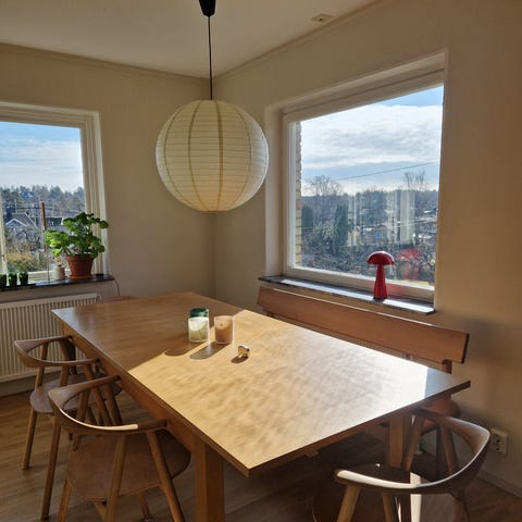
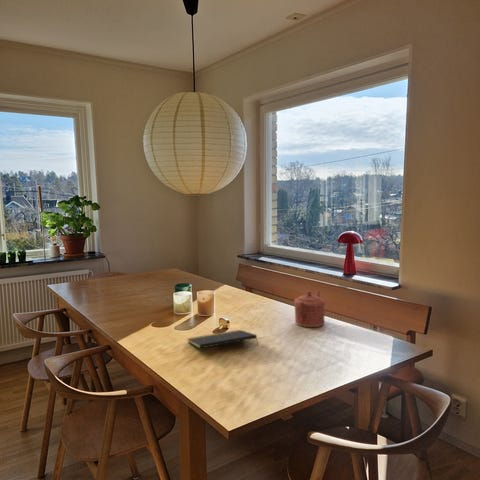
+ teapot [294,289,326,328]
+ notepad [186,329,259,349]
